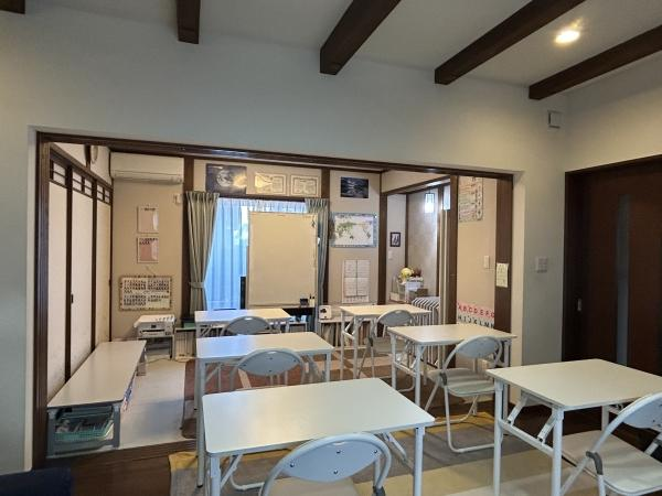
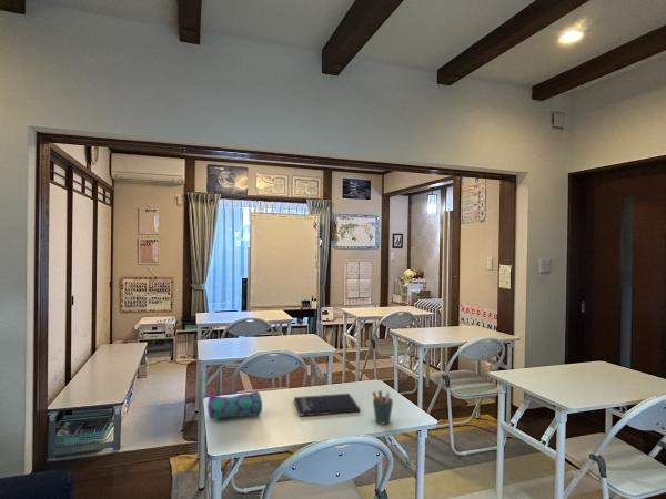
+ notebook [293,393,361,417]
+ pencil case [206,389,263,420]
+ pen holder [371,389,394,425]
